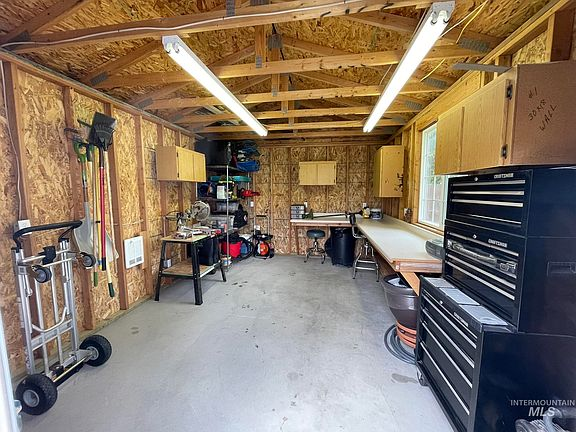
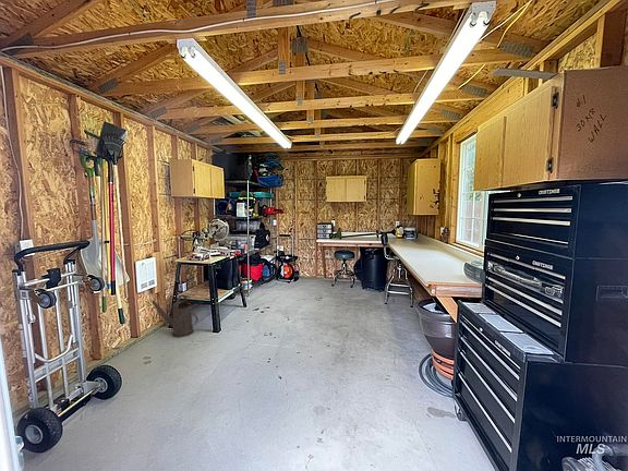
+ watering can [150,294,198,338]
